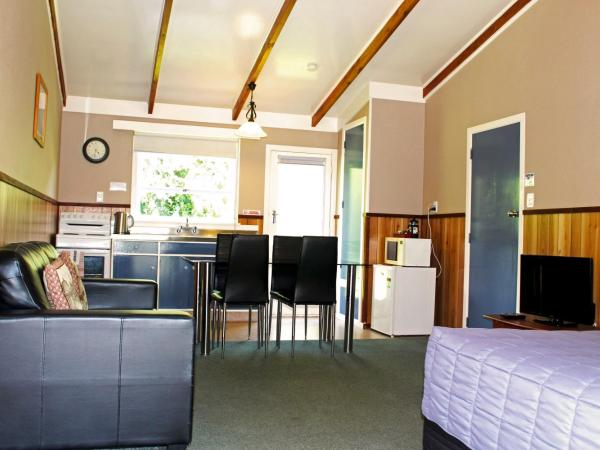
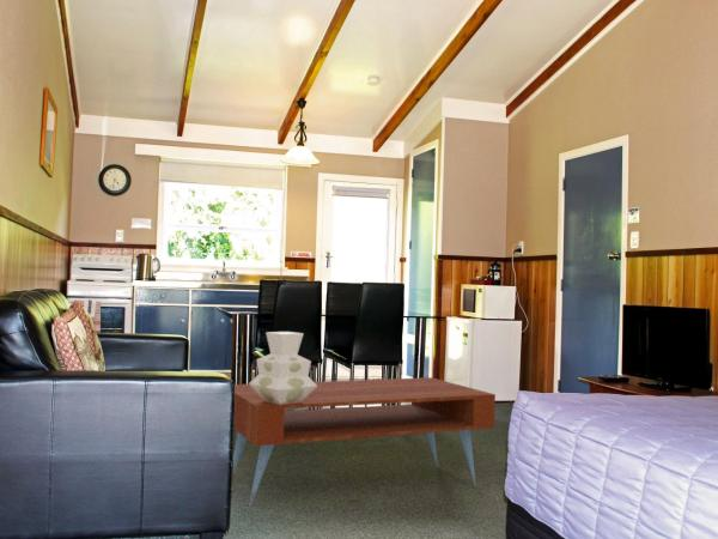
+ vase [248,331,317,405]
+ coffee table [232,376,497,514]
